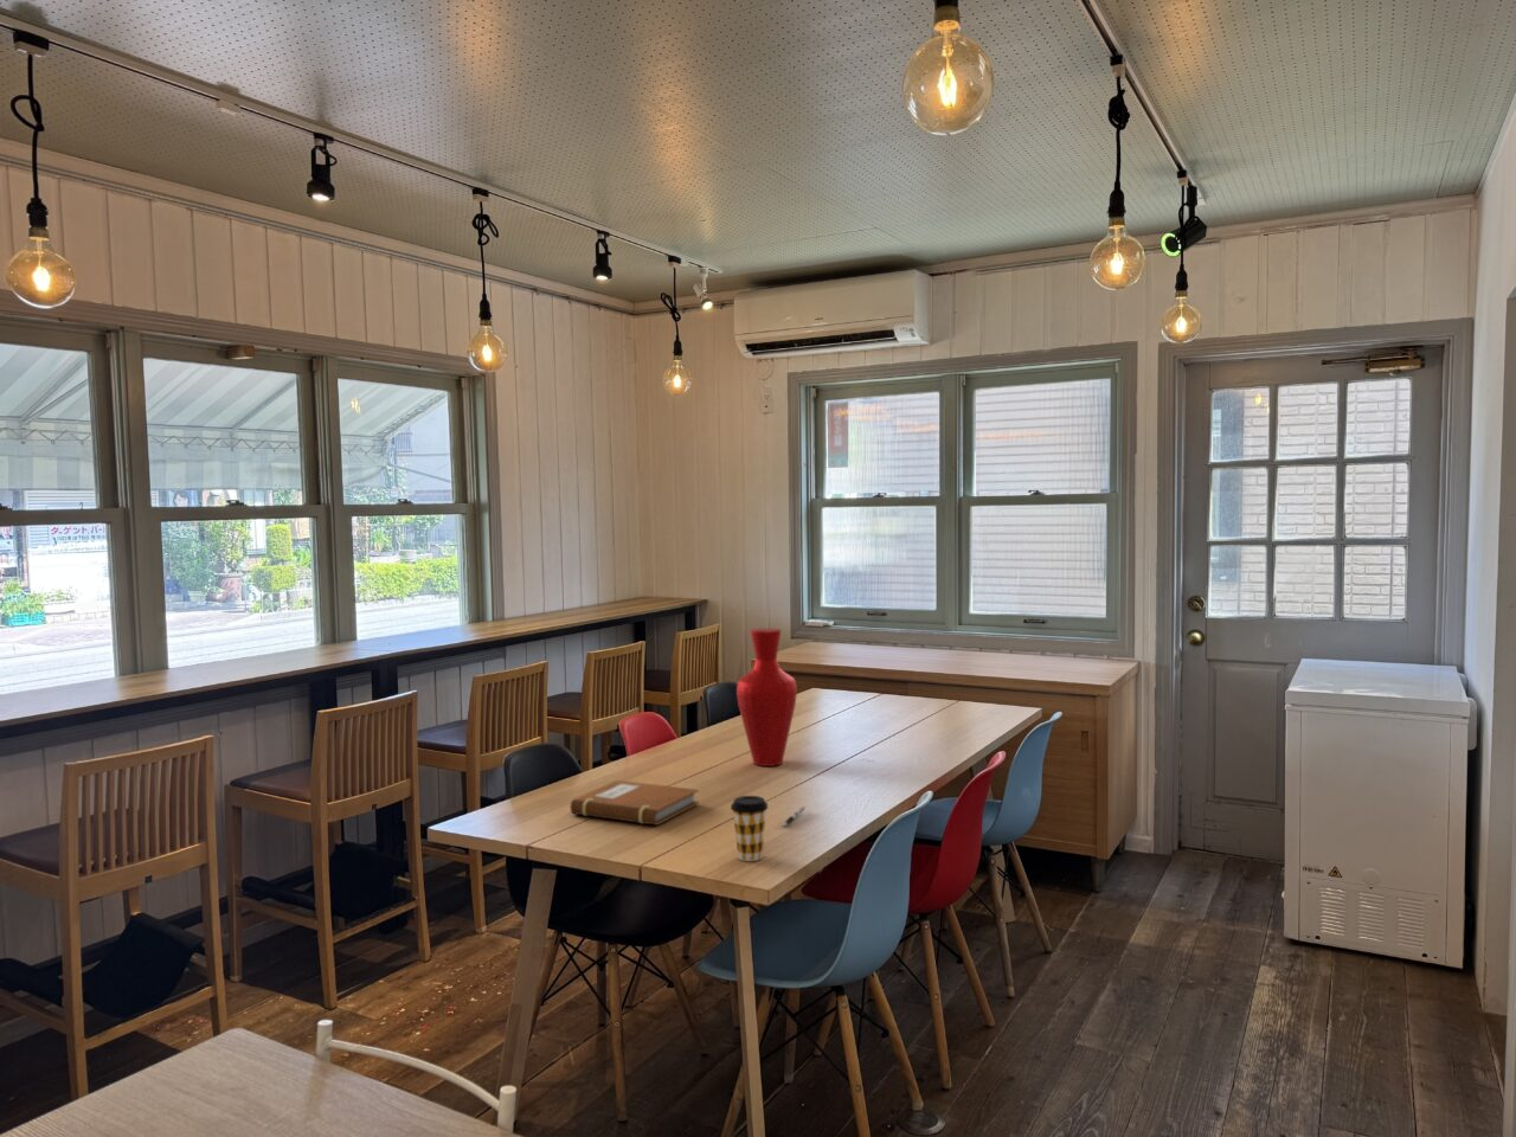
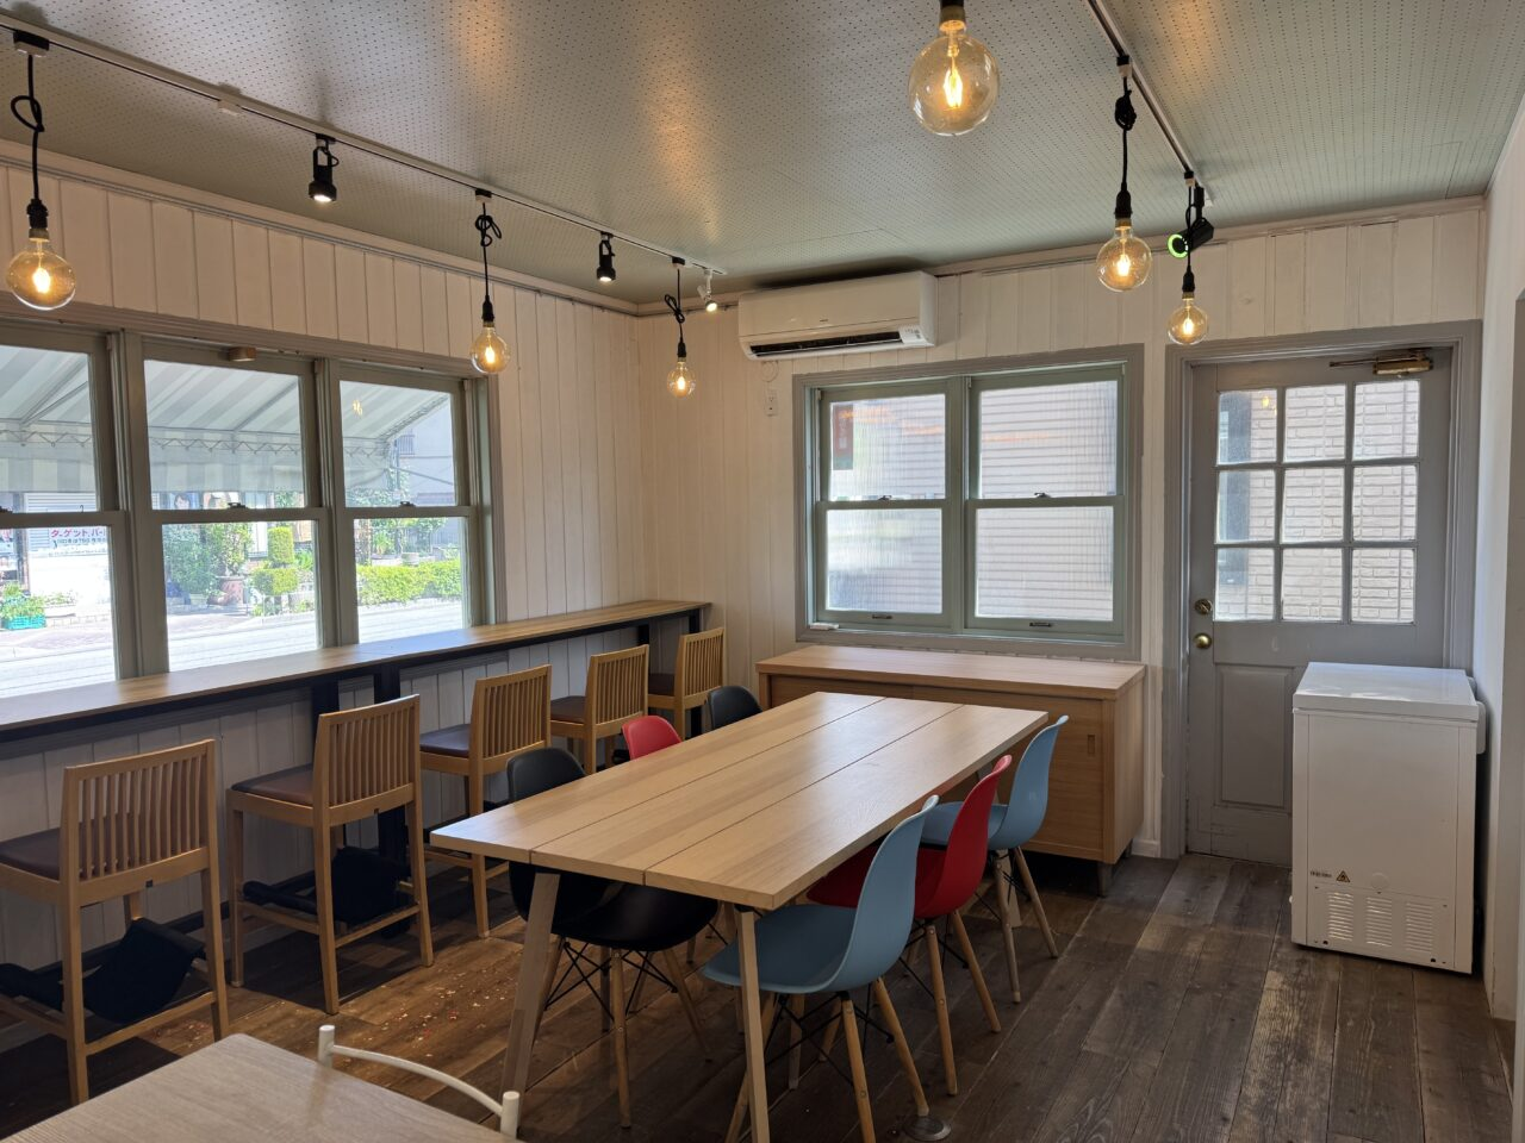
- vase [735,628,799,768]
- notebook [569,780,700,826]
- coffee cup [729,794,769,862]
- pen [782,805,807,828]
